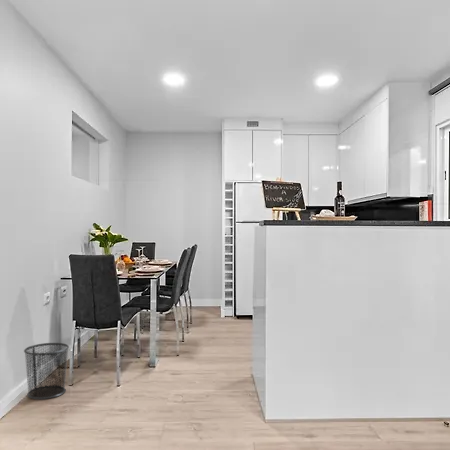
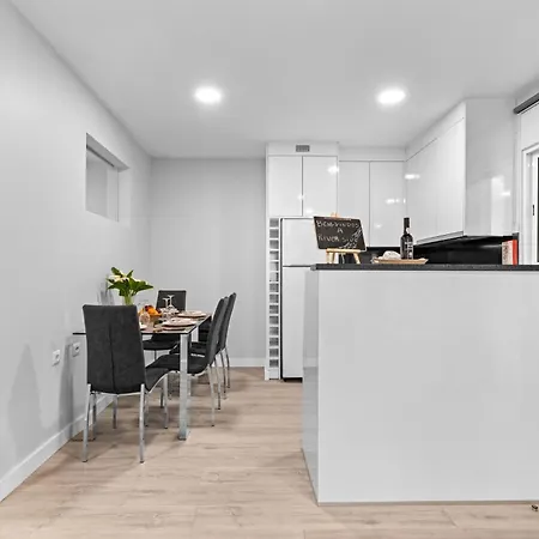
- waste bin [23,342,70,400]
